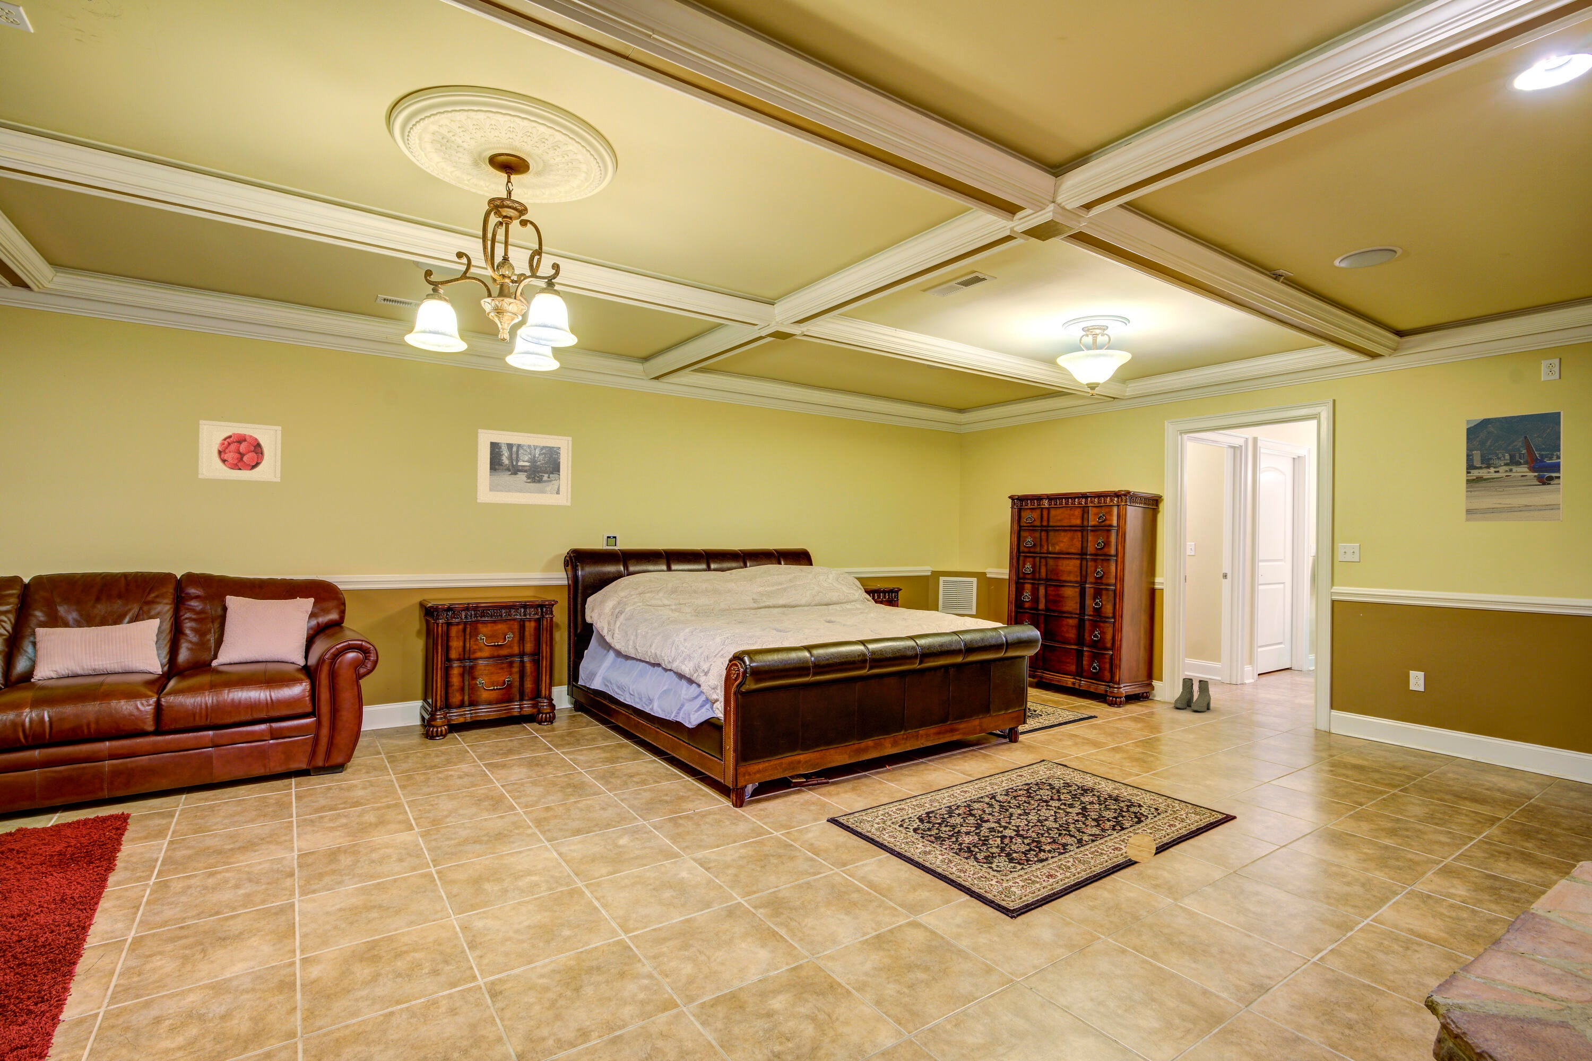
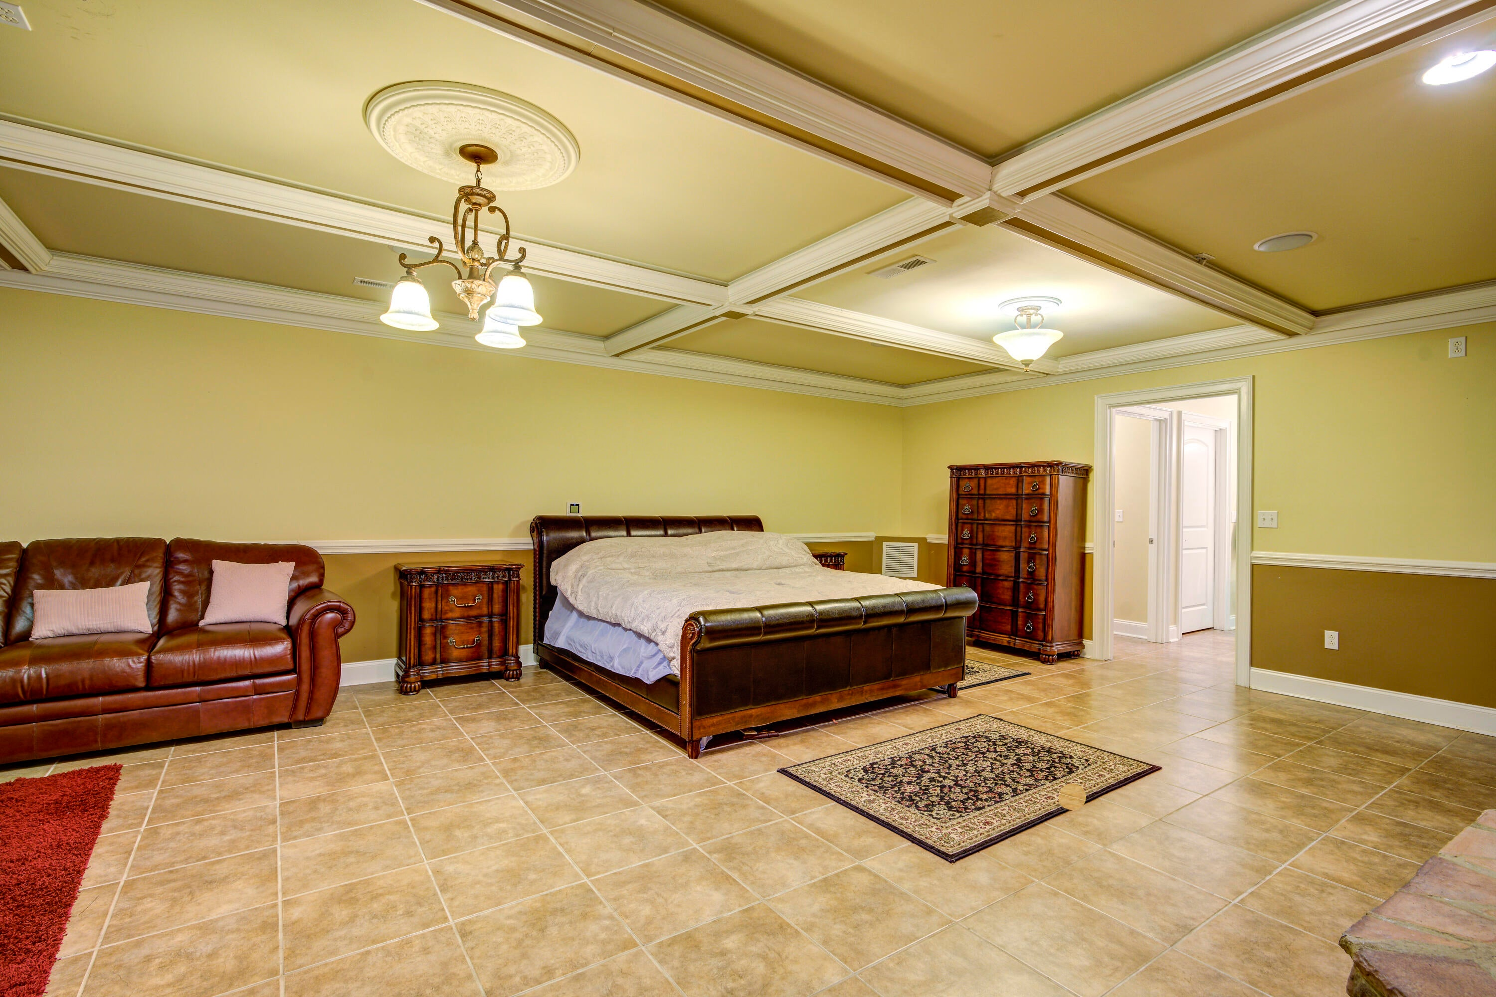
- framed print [1464,410,1564,522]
- boots [1174,677,1212,712]
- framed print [198,419,282,483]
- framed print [476,429,572,507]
